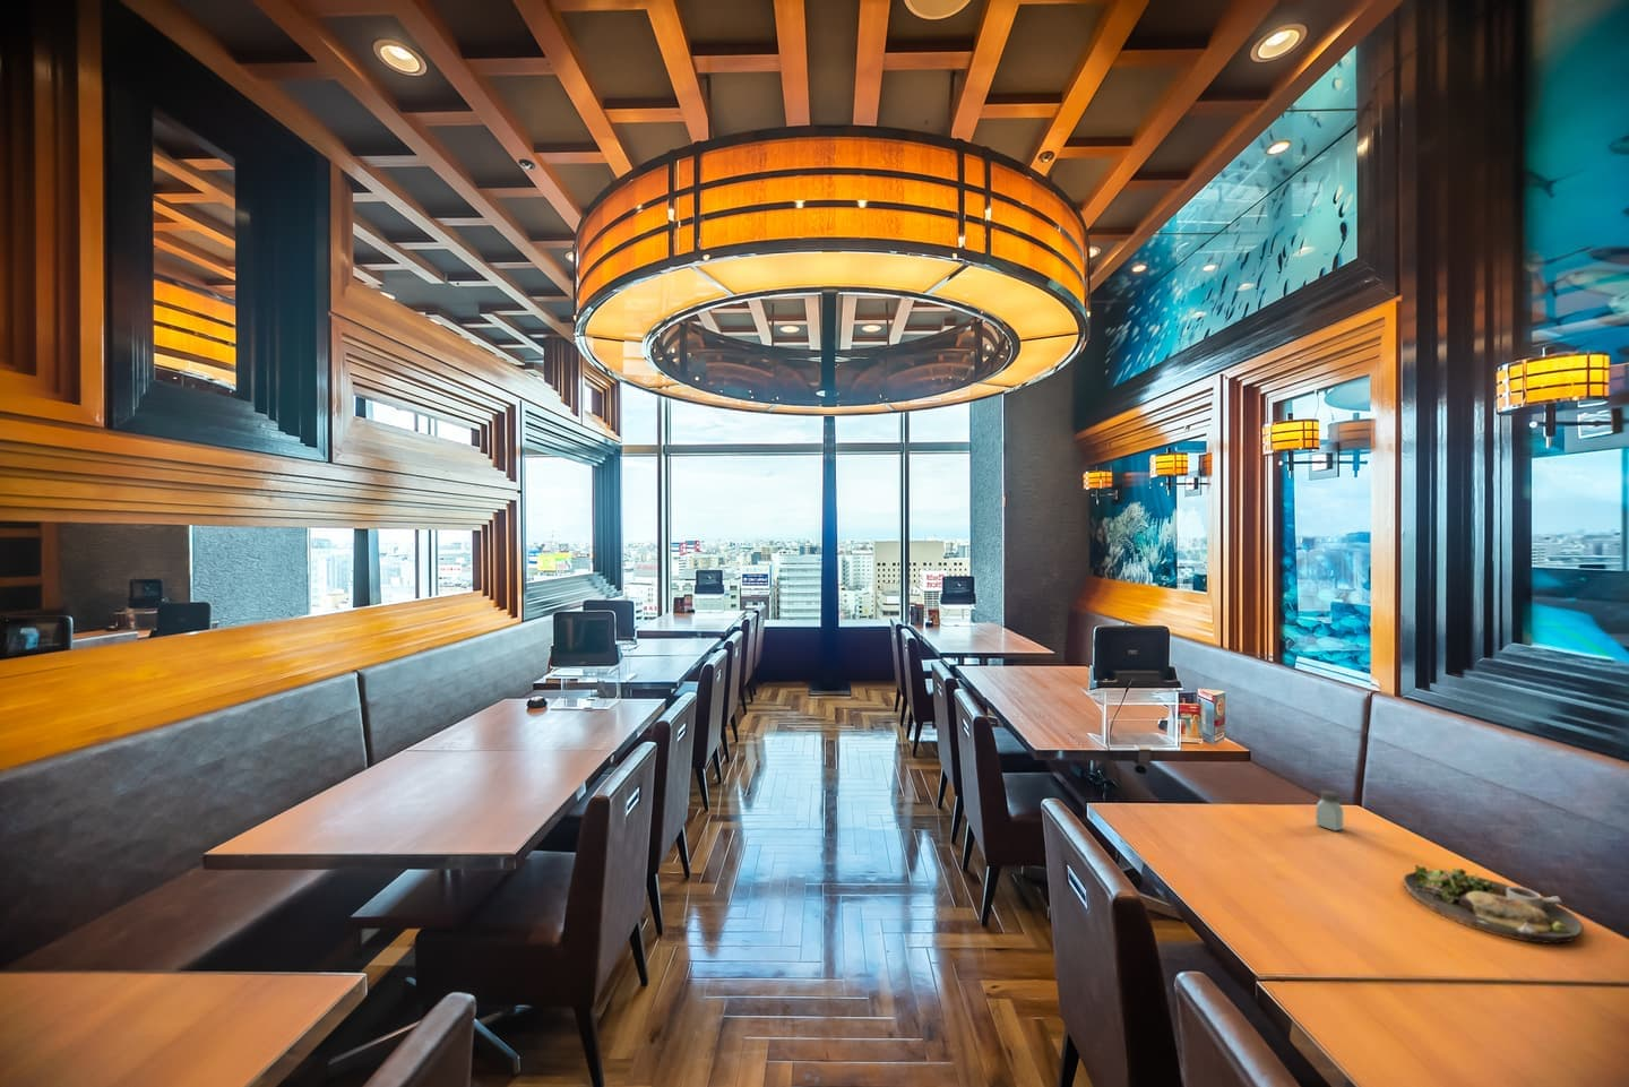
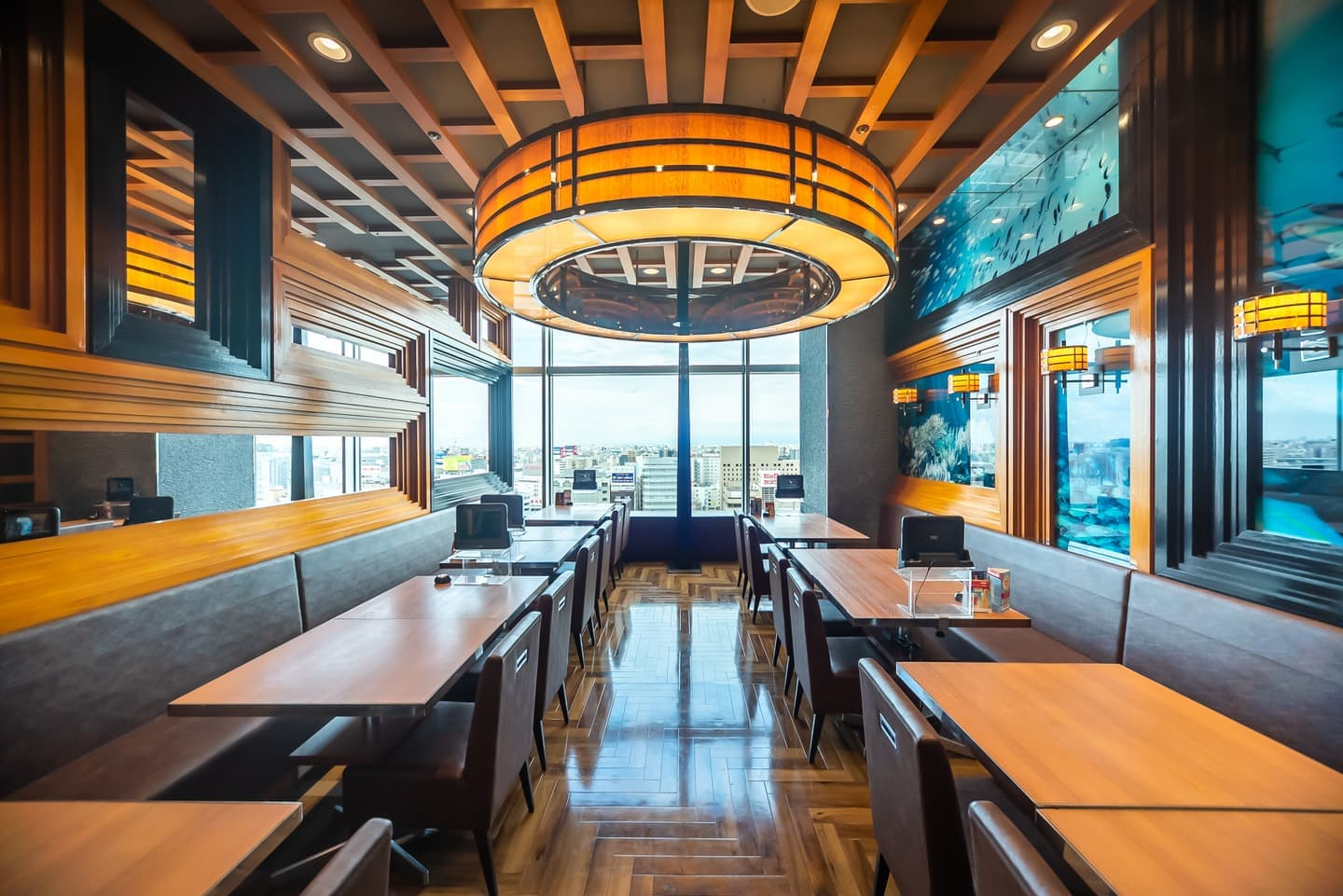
- dinner plate [1402,864,1585,945]
- saltshaker [1316,789,1344,831]
